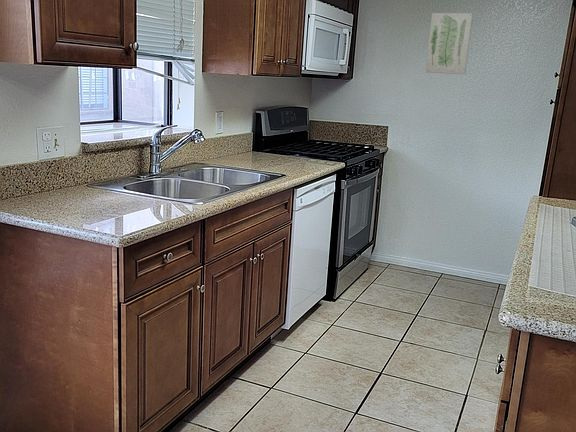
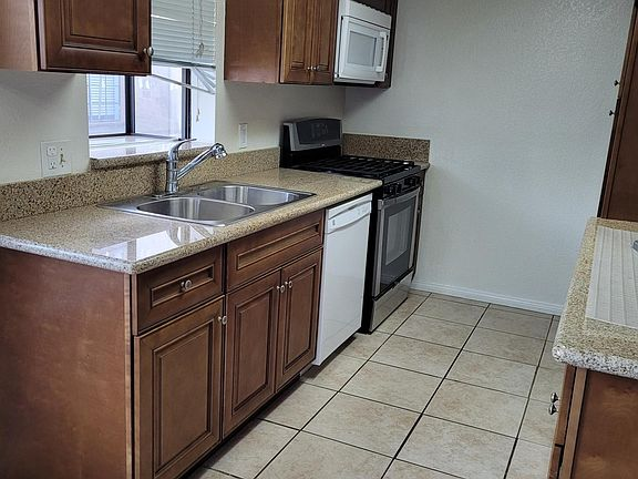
- wall art [424,12,474,75]
